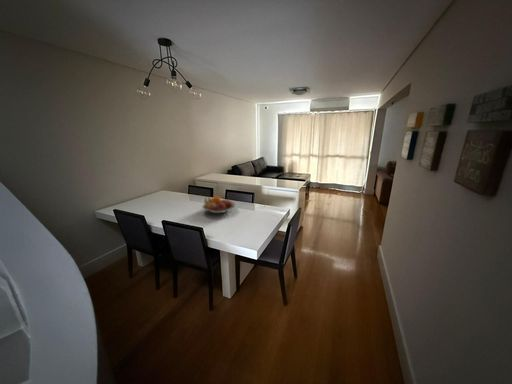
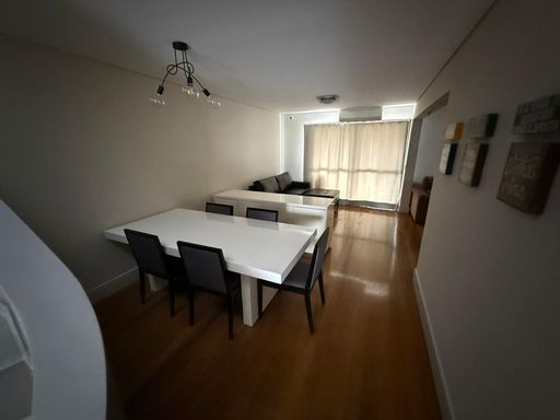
- fruit bowl [201,195,236,214]
